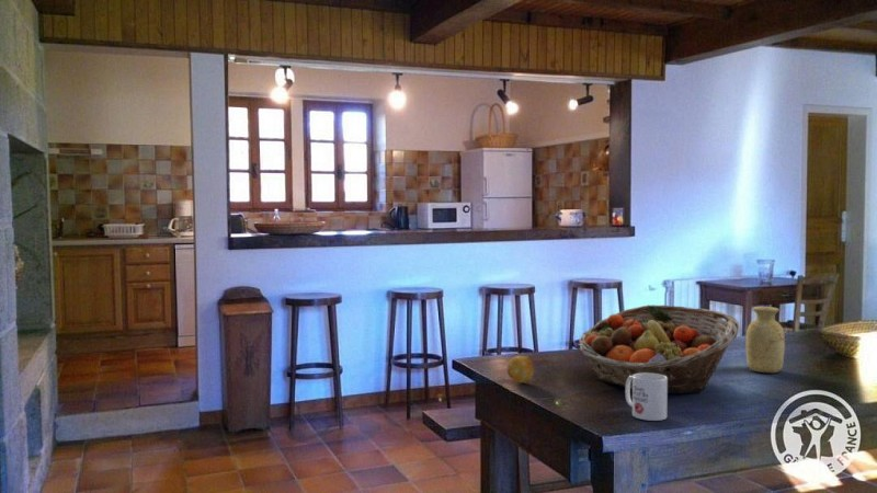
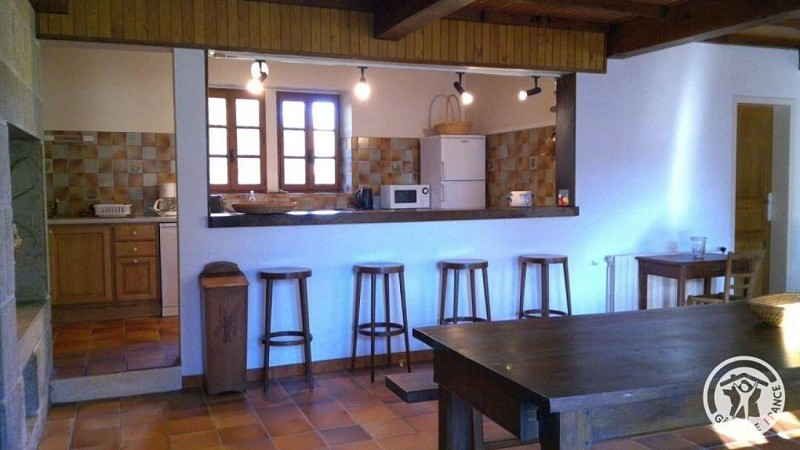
- mug [624,372,669,422]
- fruit basket [578,303,740,394]
- fruit [506,355,535,383]
- vase [745,306,786,374]
